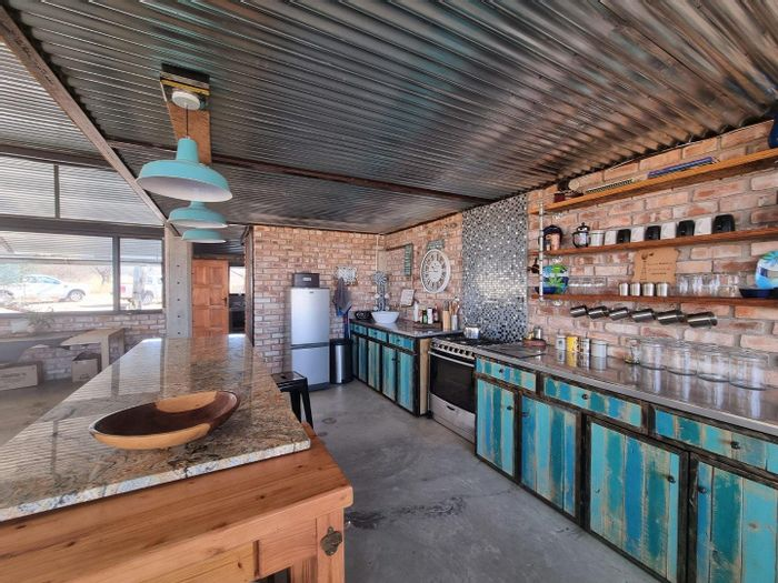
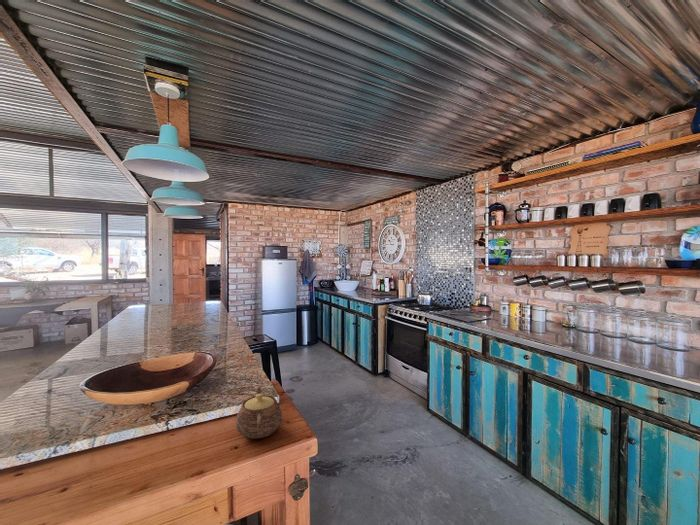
+ teapot [235,386,283,440]
